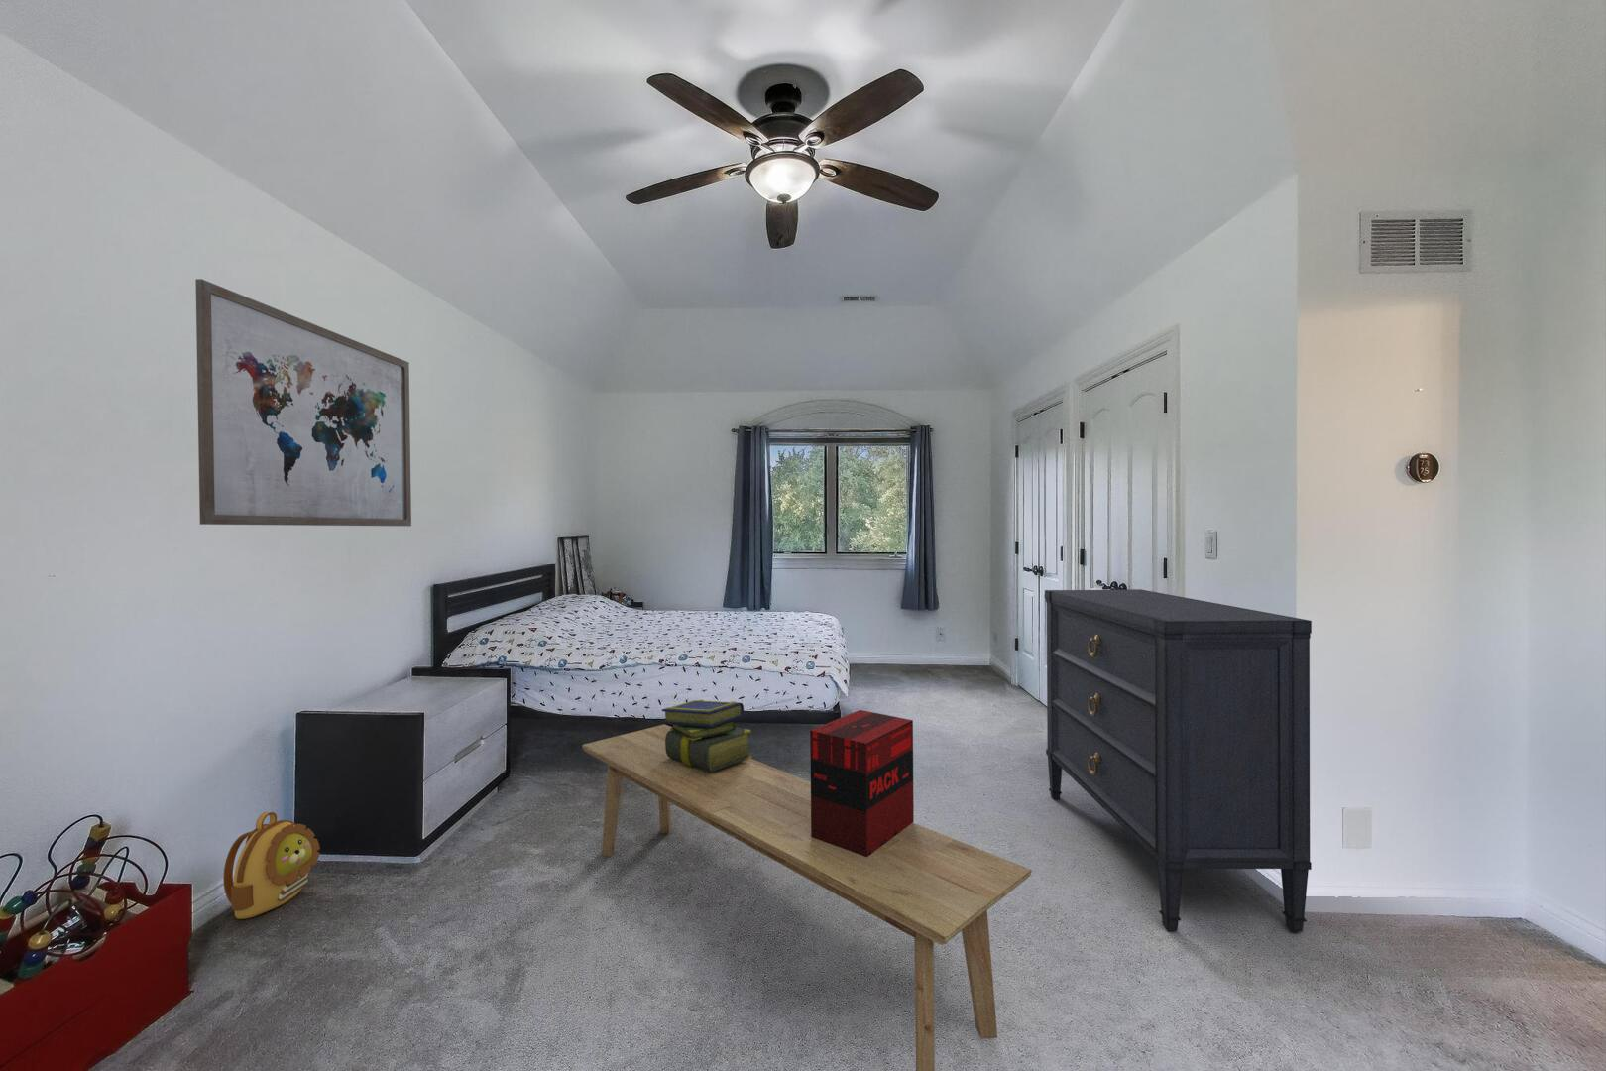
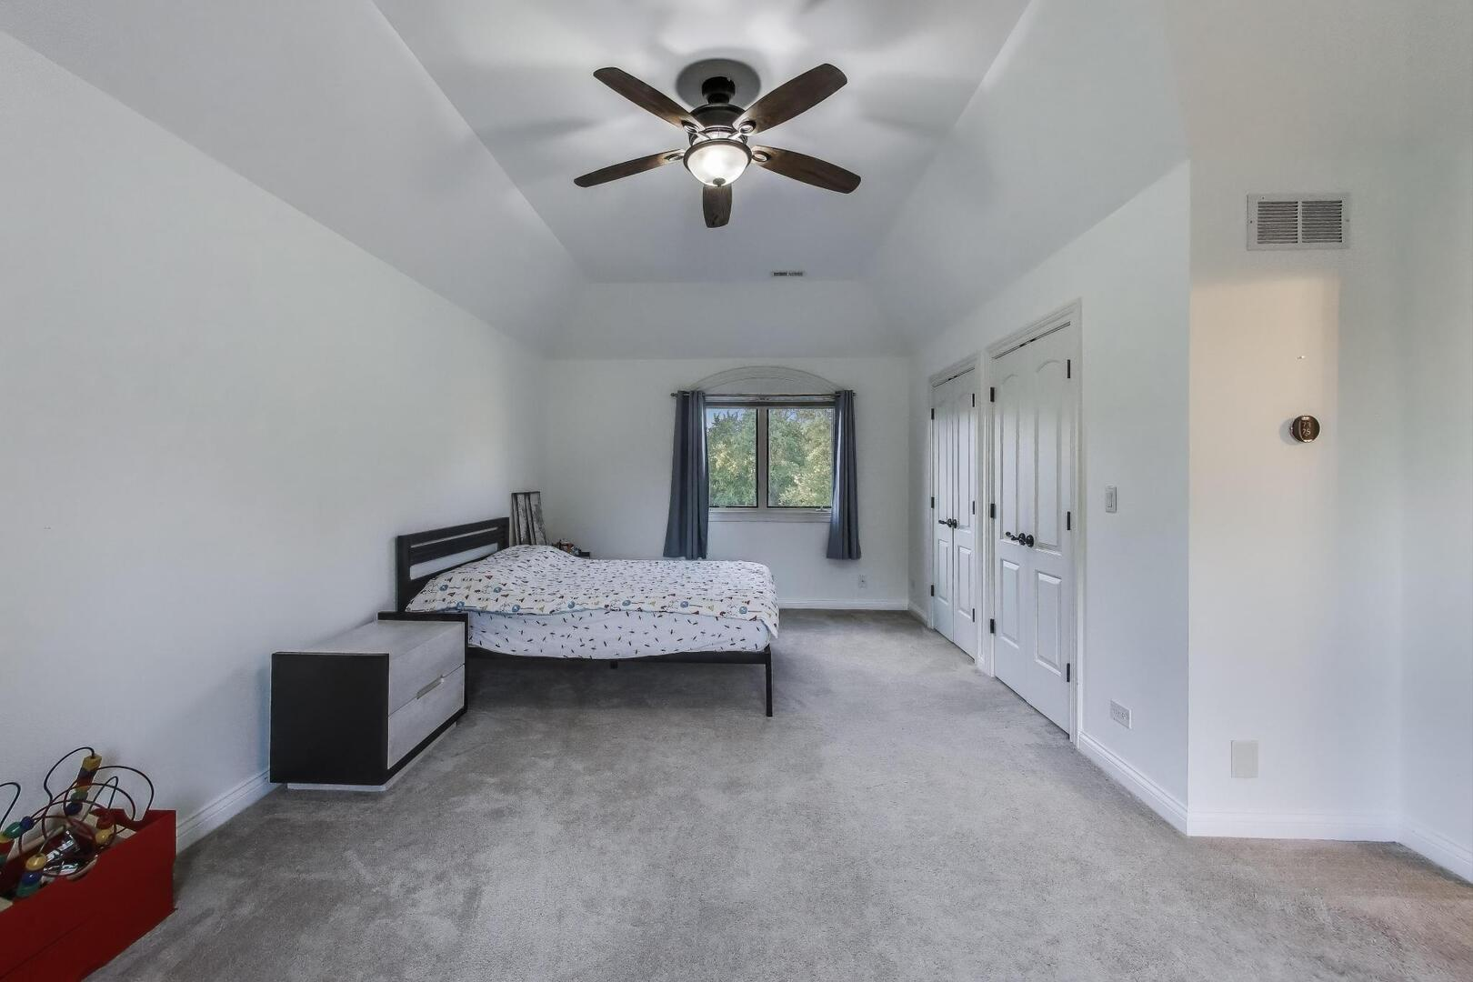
- decorative box [809,709,915,857]
- bench [581,724,1032,1071]
- wall art [195,277,412,527]
- backpack [222,812,321,920]
- dresser [1044,588,1312,932]
- stack of books [661,699,754,771]
